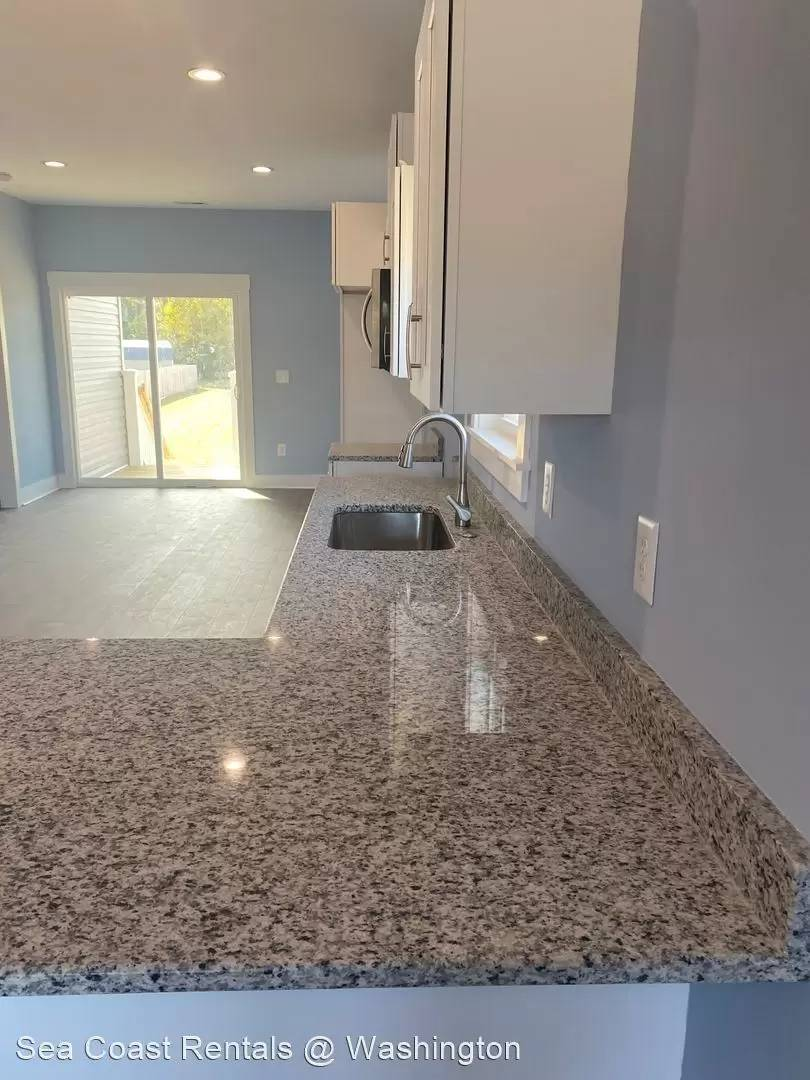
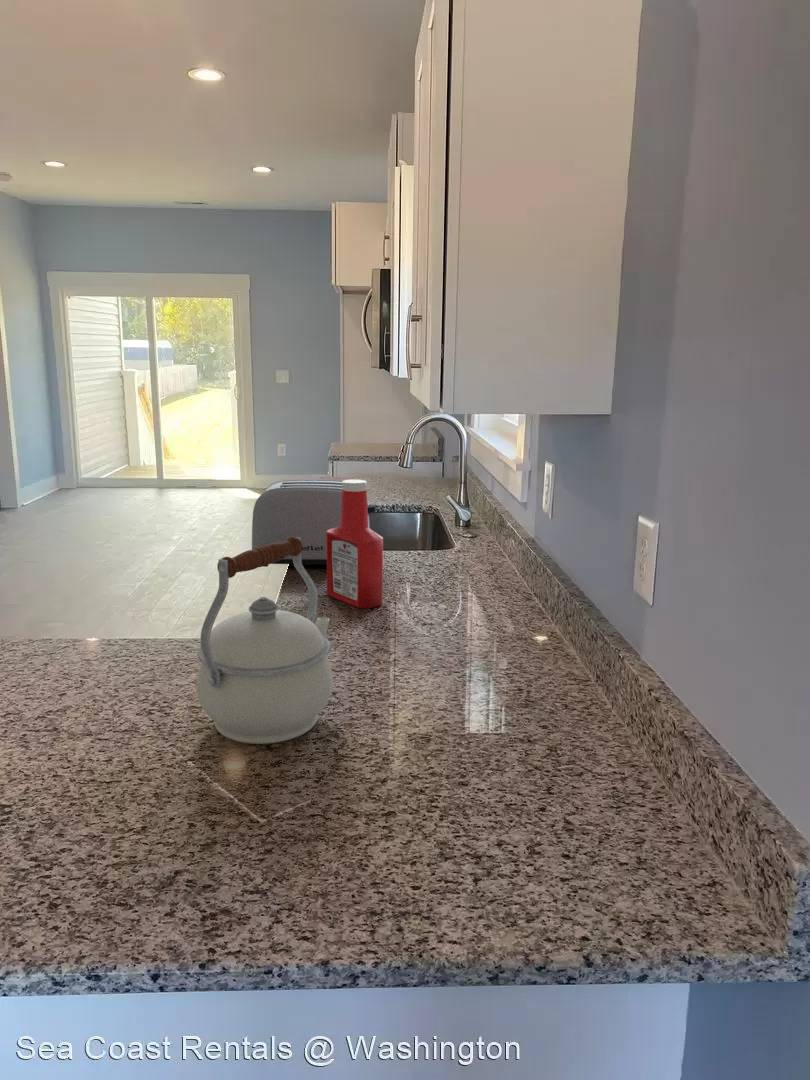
+ kettle [196,537,334,745]
+ toaster [251,479,377,568]
+ soap bottle [326,479,384,609]
